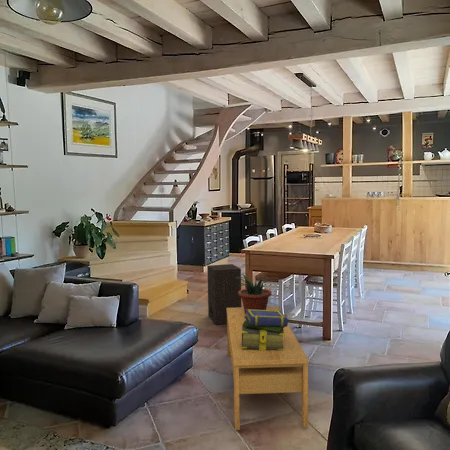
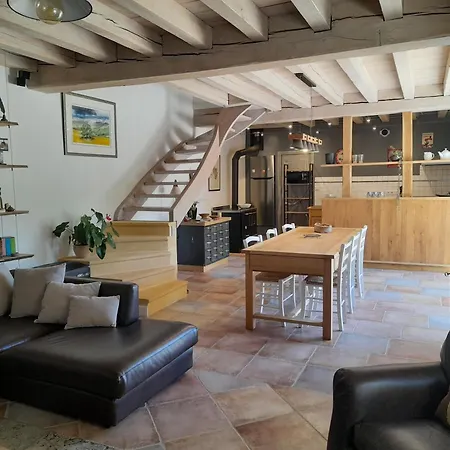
- coffee table [226,305,309,431]
- speaker [206,263,242,326]
- potted plant [235,273,275,314]
- stack of books [241,309,289,351]
